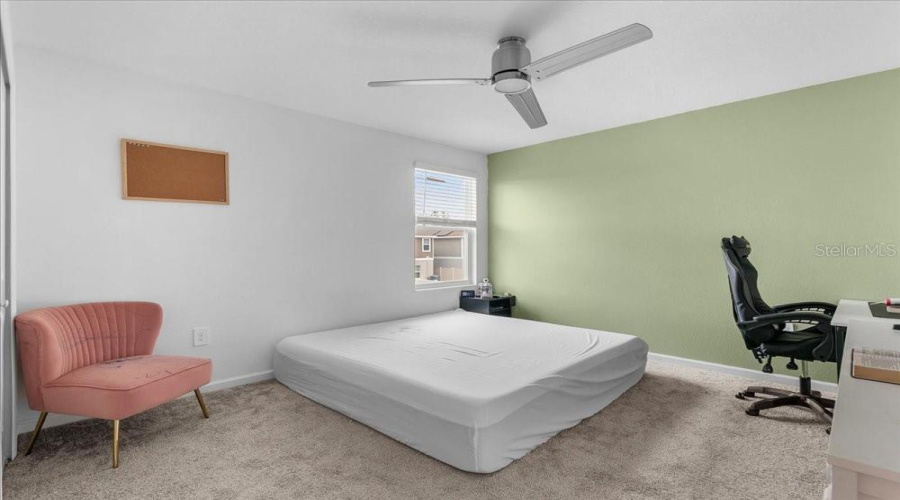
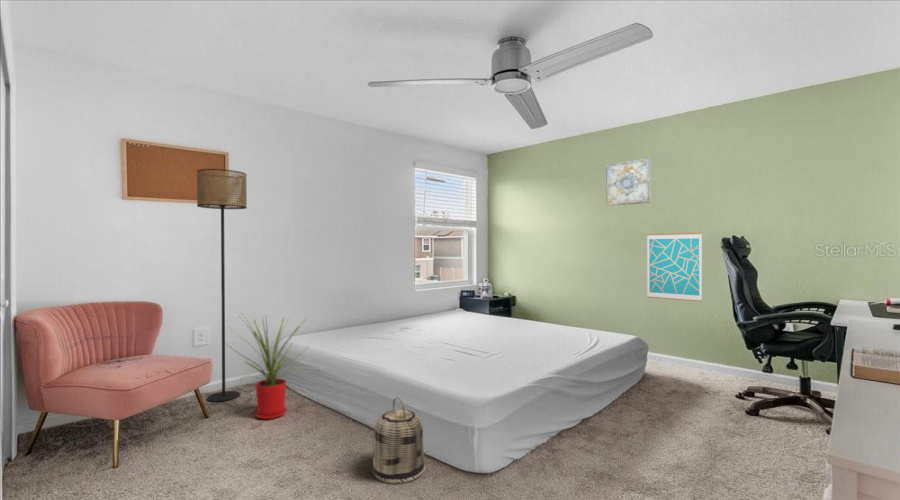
+ basket [371,396,426,484]
+ floor lamp [196,168,248,403]
+ house plant [225,310,309,420]
+ wall art [646,231,703,303]
+ wall art [606,158,651,207]
